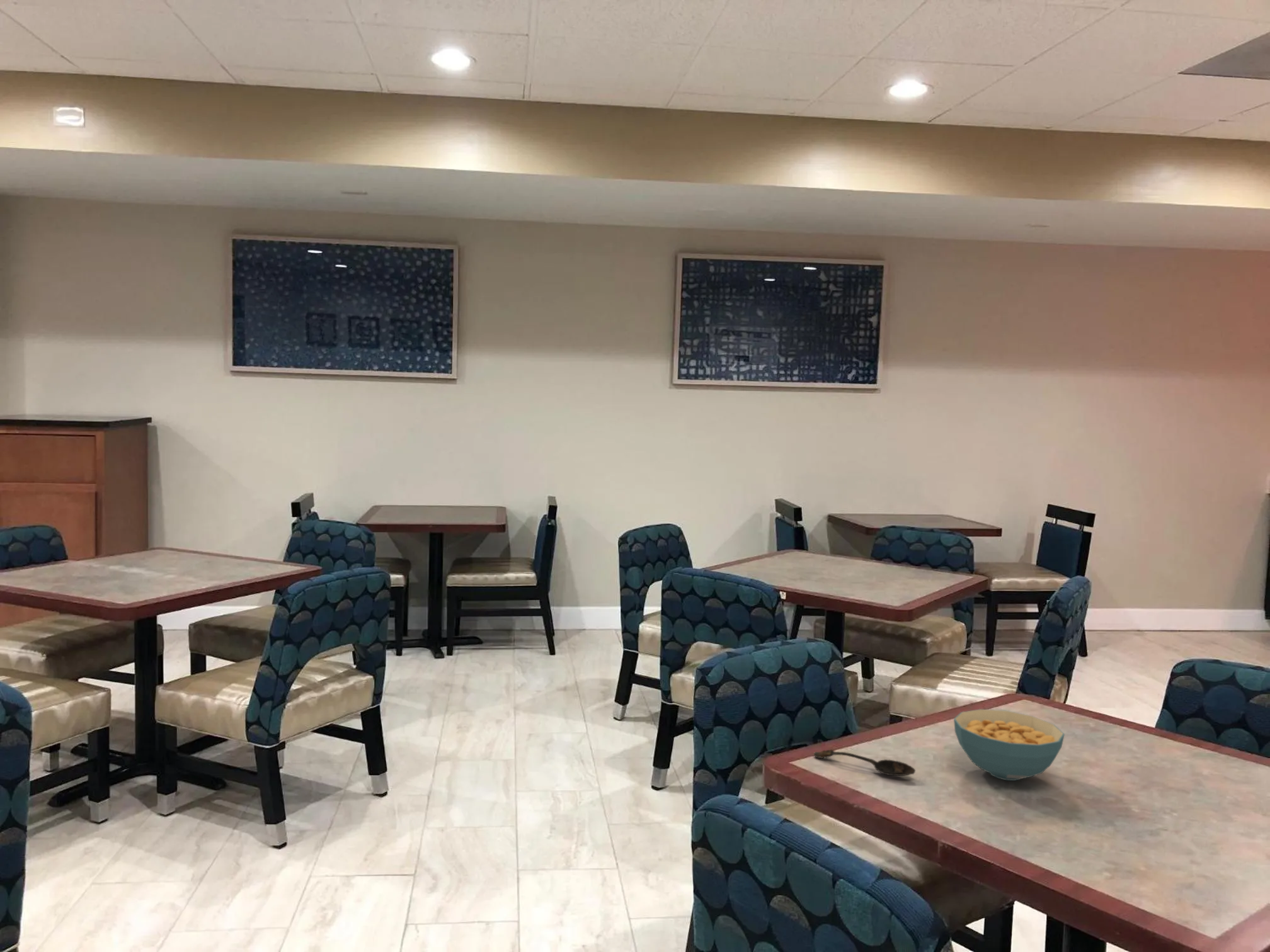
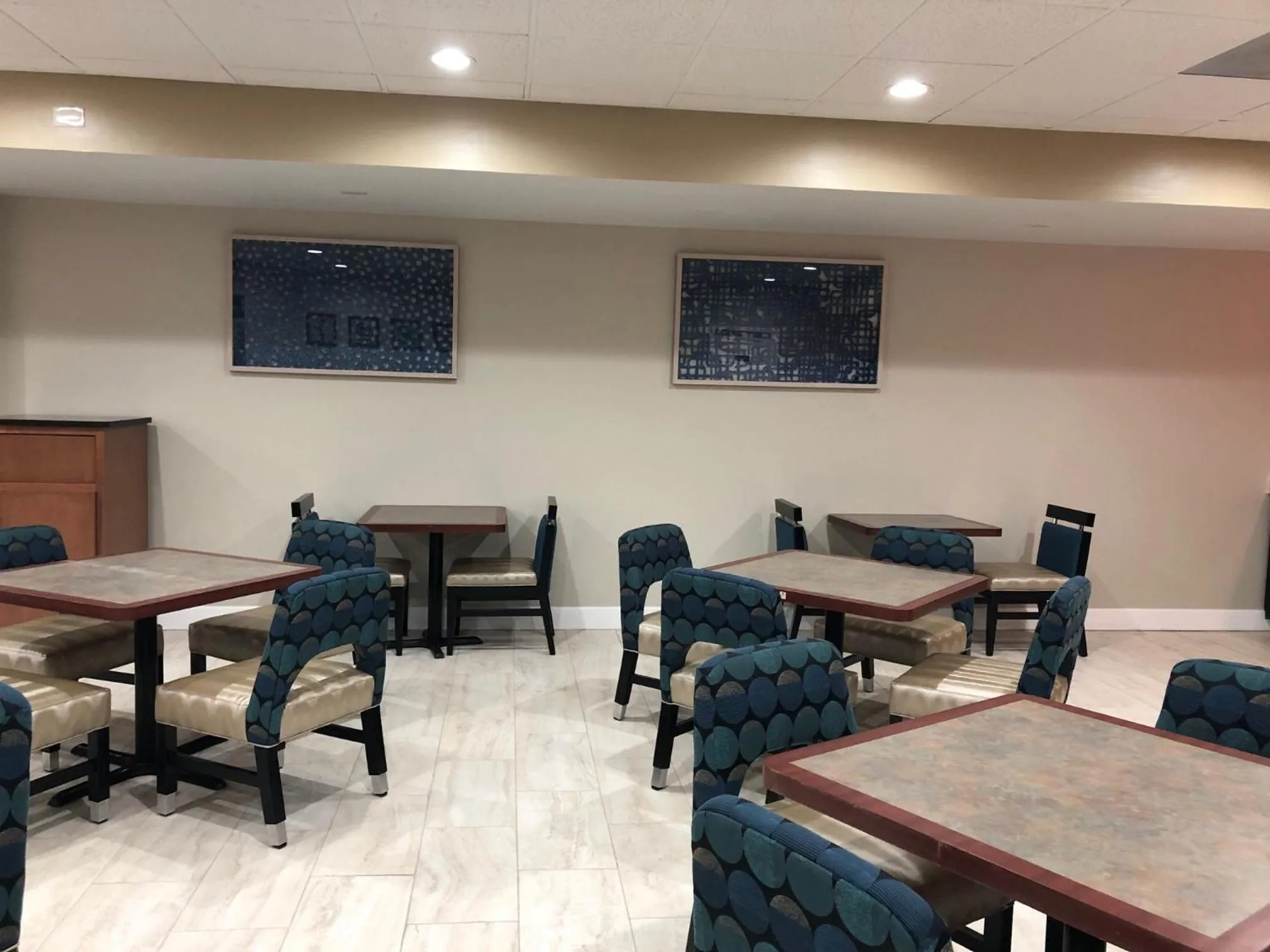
- cereal bowl [953,708,1065,781]
- spoon [813,749,916,776]
